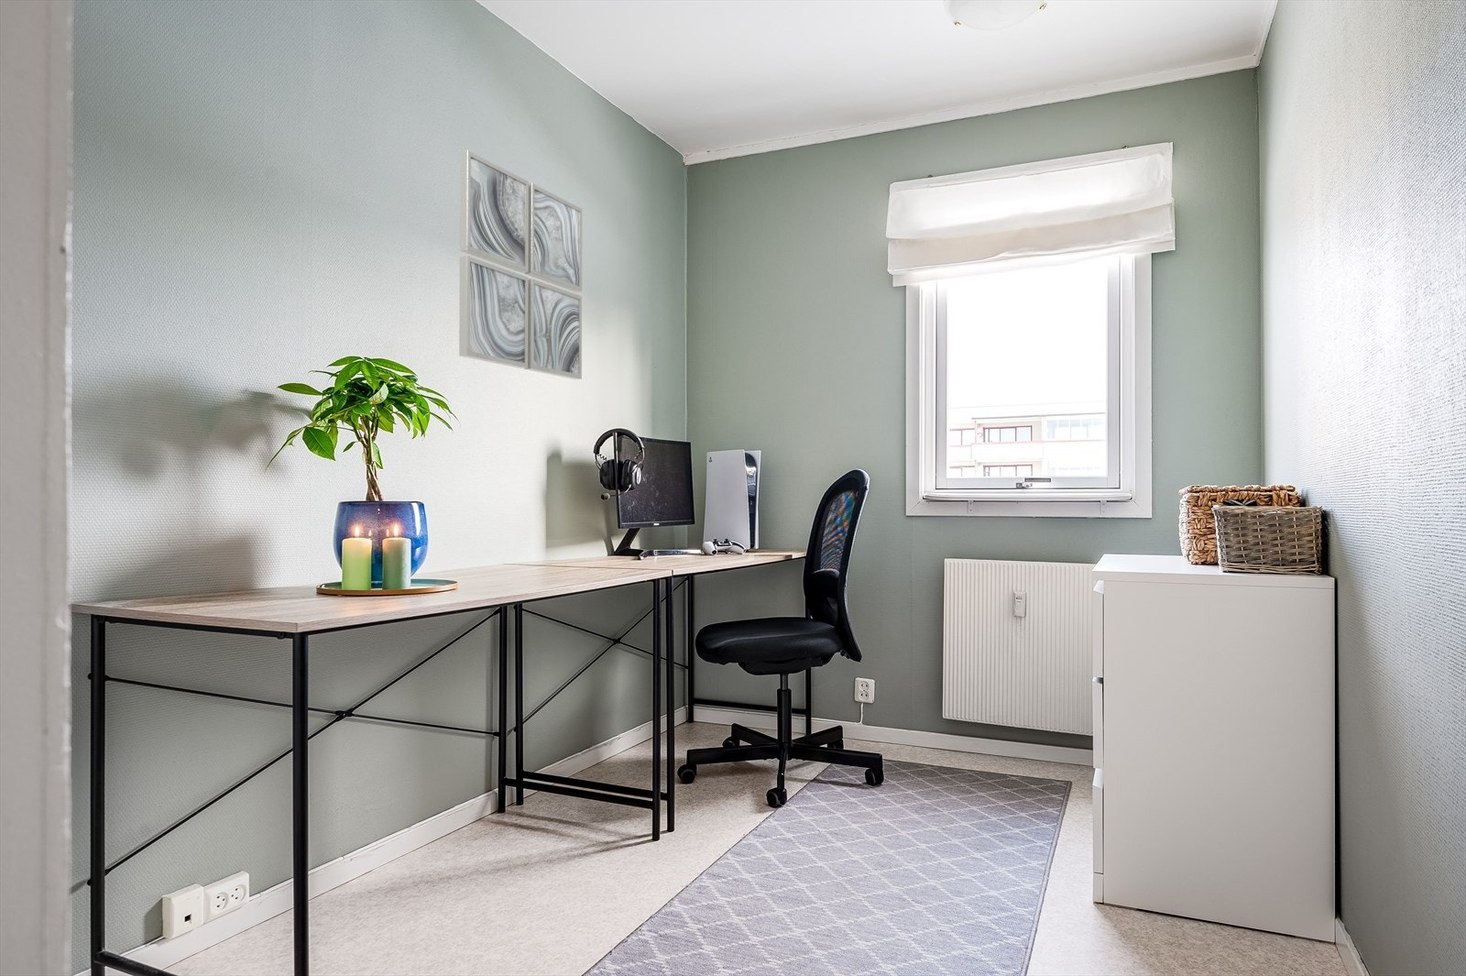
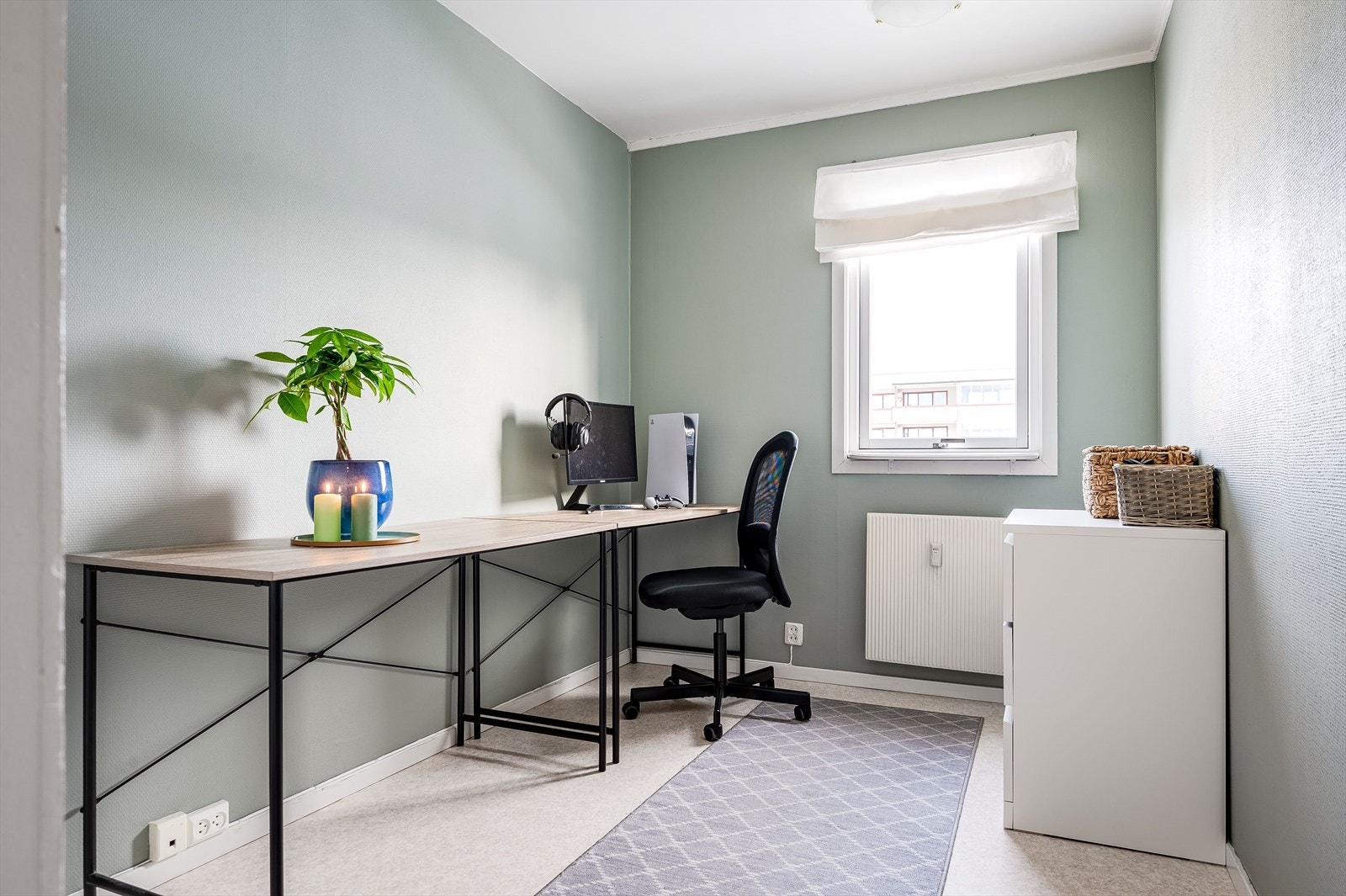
- wall art [459,149,584,380]
